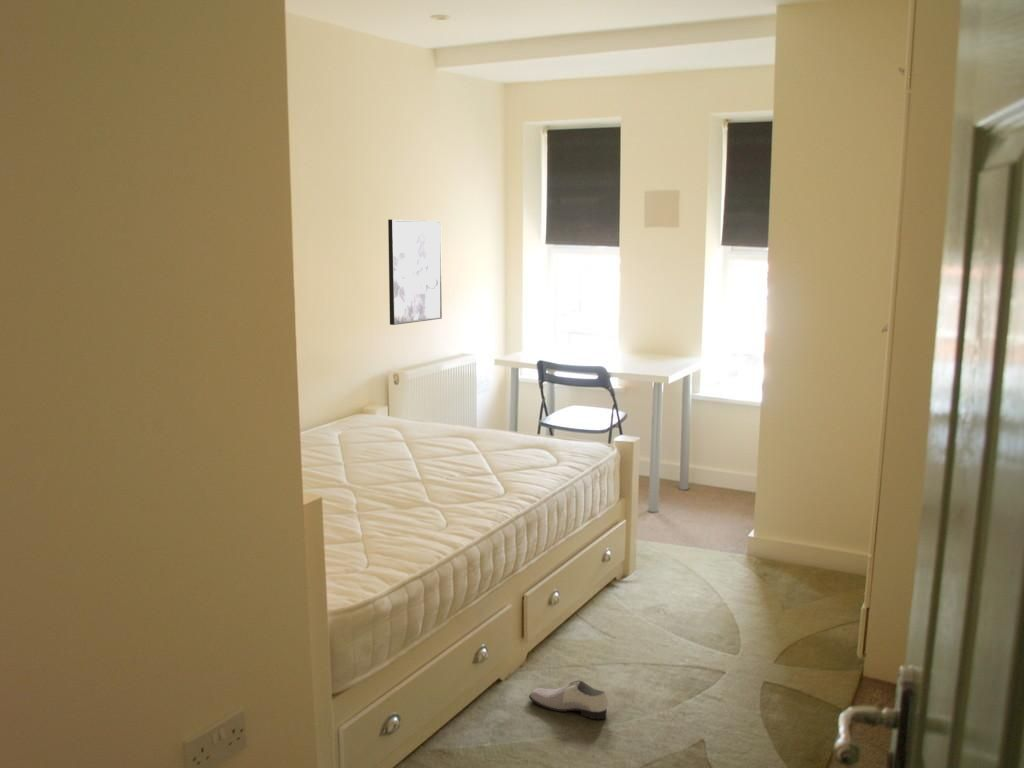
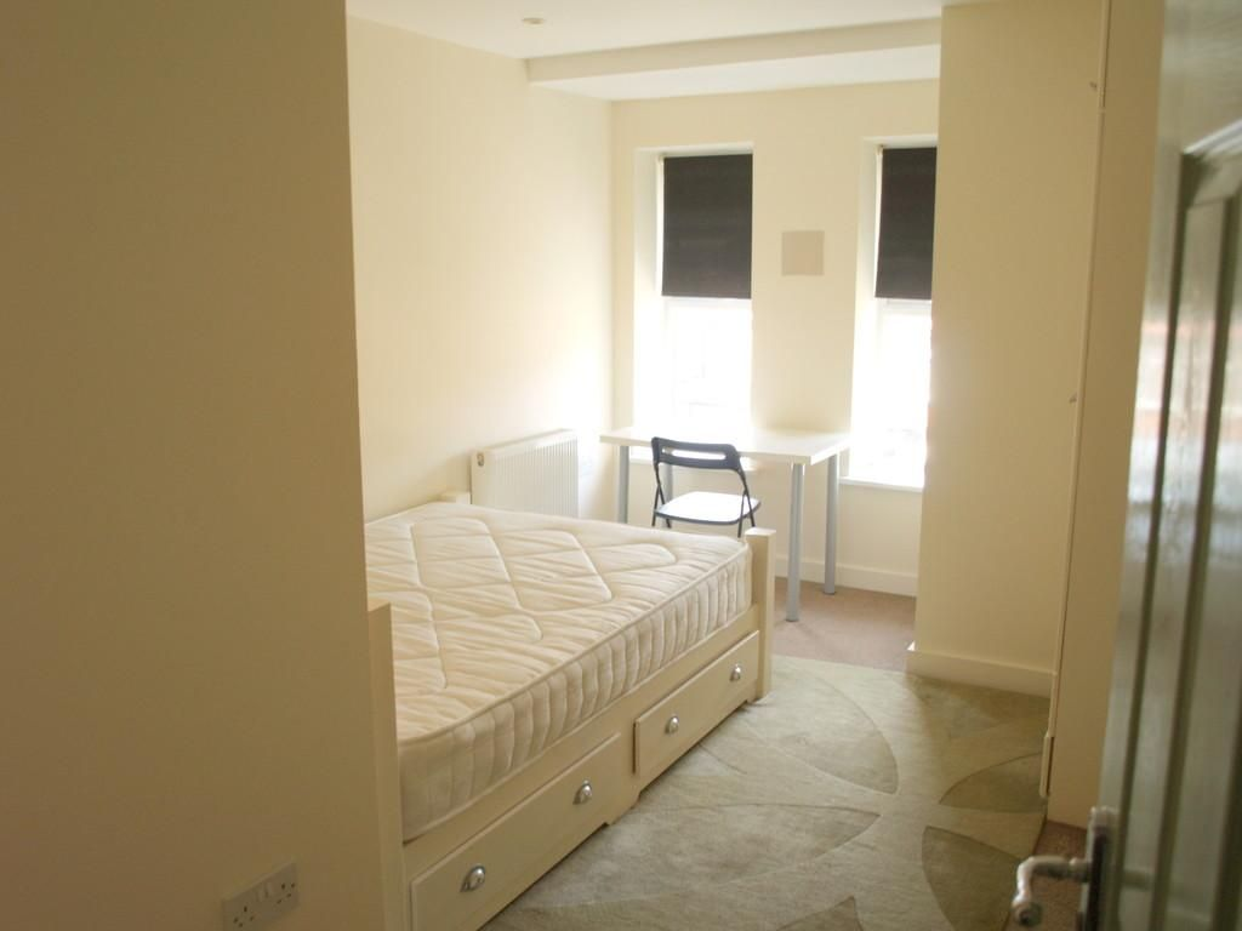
- shoe [528,680,609,720]
- wall art [387,218,443,326]
